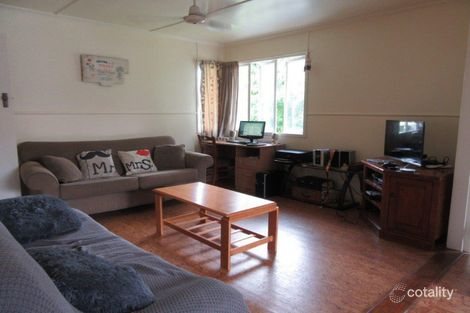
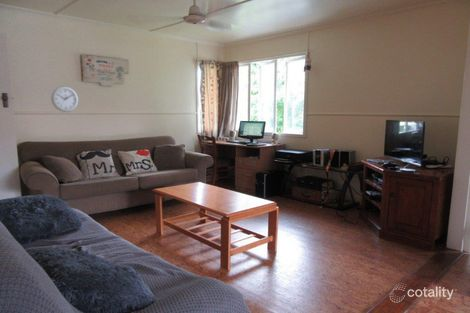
+ wall clock [50,86,79,113]
